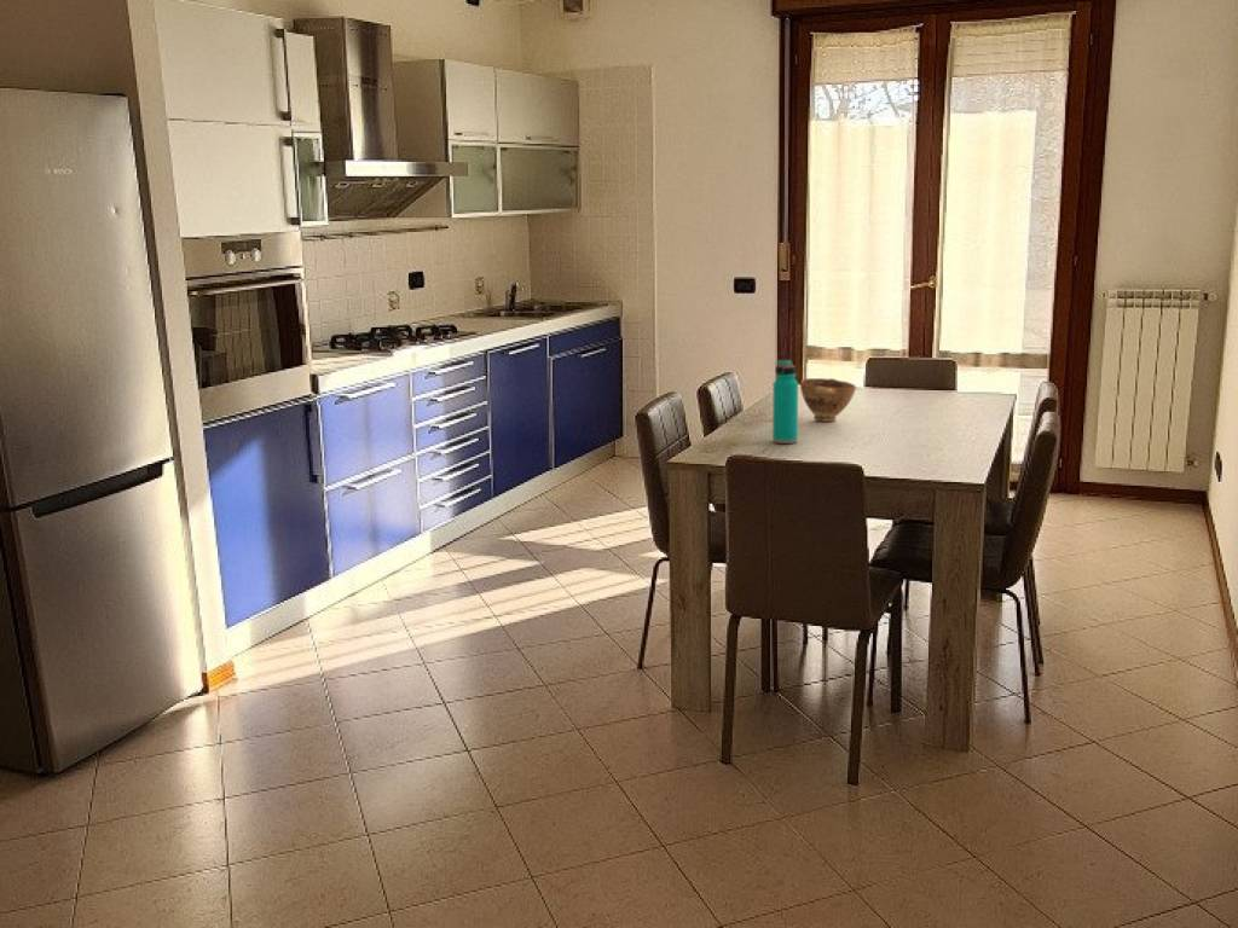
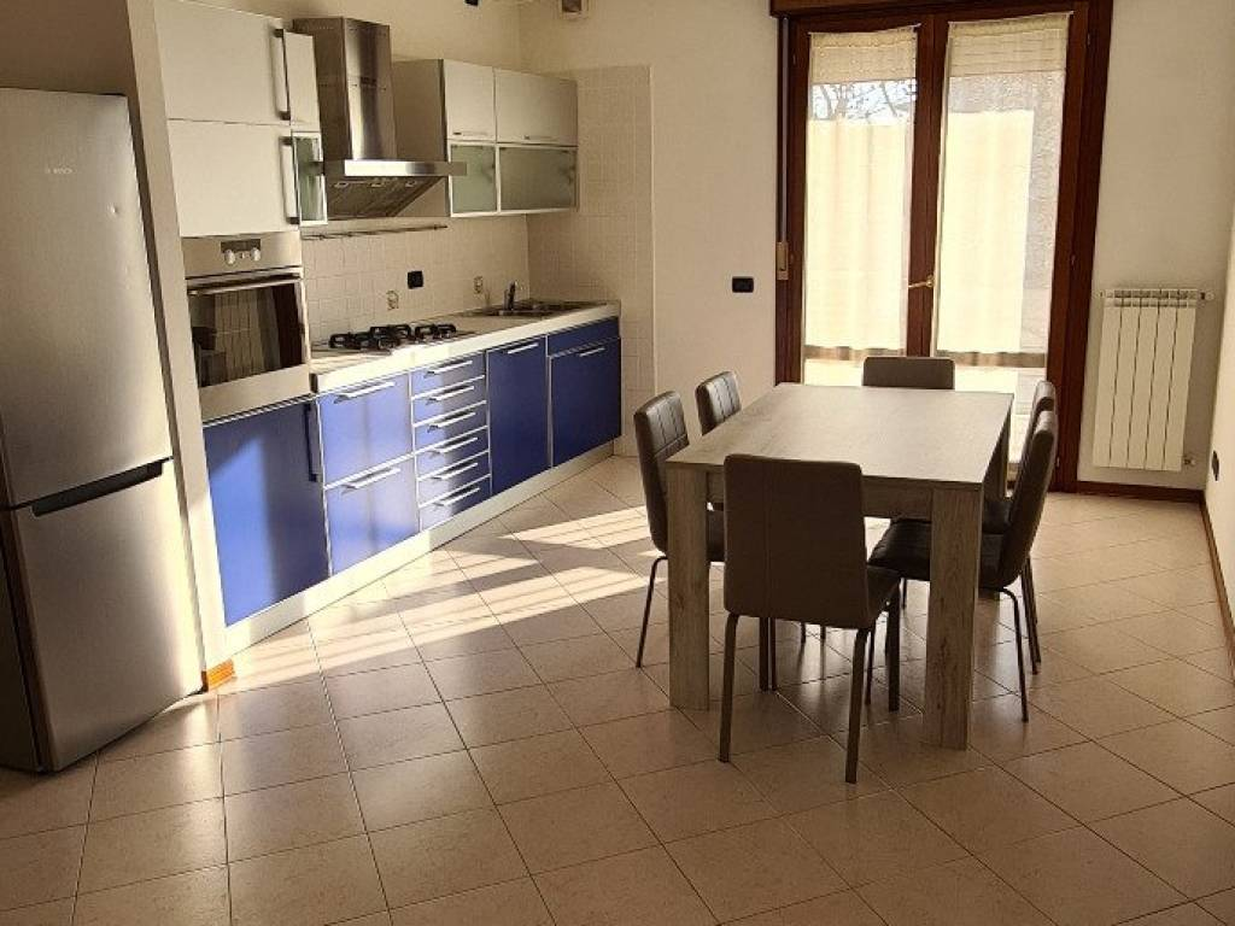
- bowl [799,377,857,423]
- water bottle [771,358,799,445]
